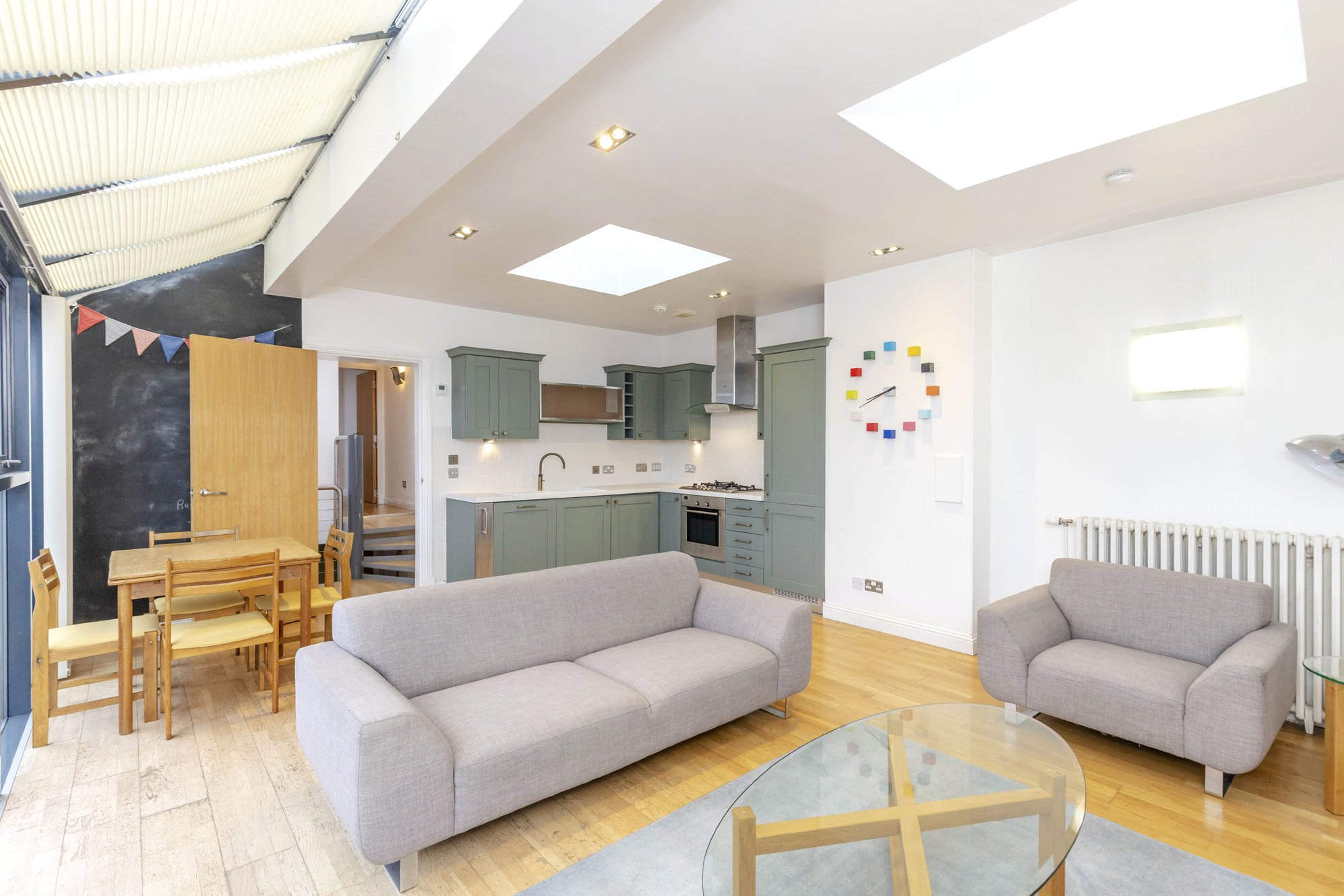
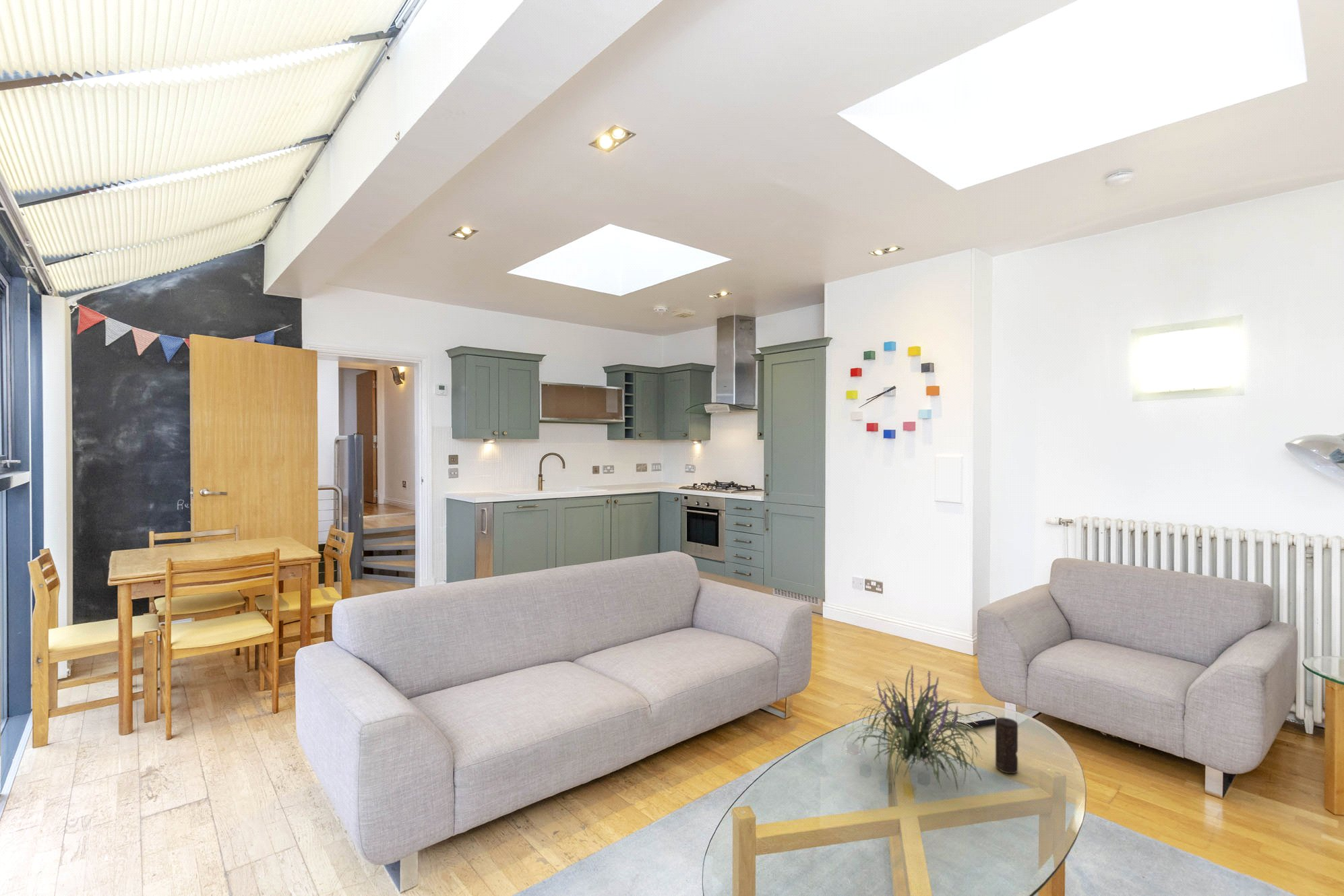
+ candle [995,717,1018,775]
+ remote control [952,711,998,729]
+ plant [839,664,989,792]
